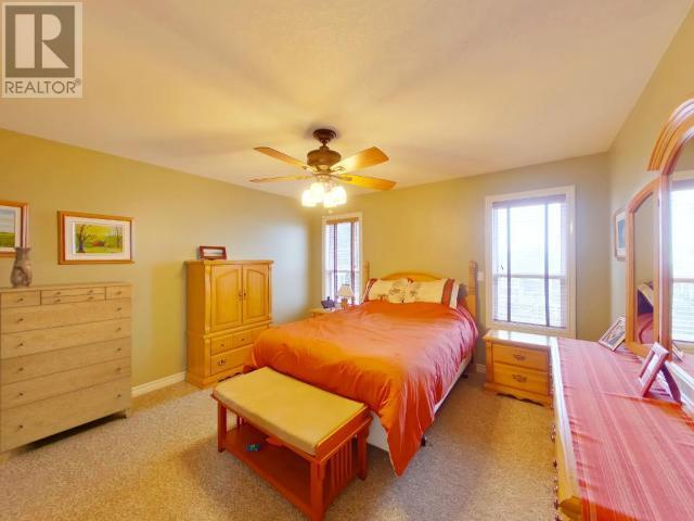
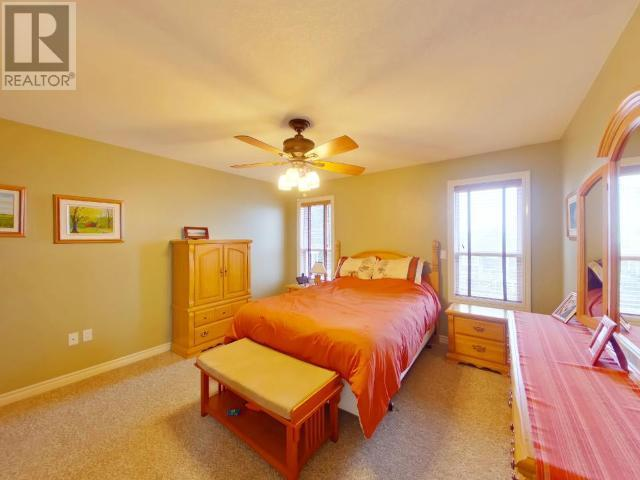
- dresser [0,280,134,467]
- vase [9,245,34,289]
